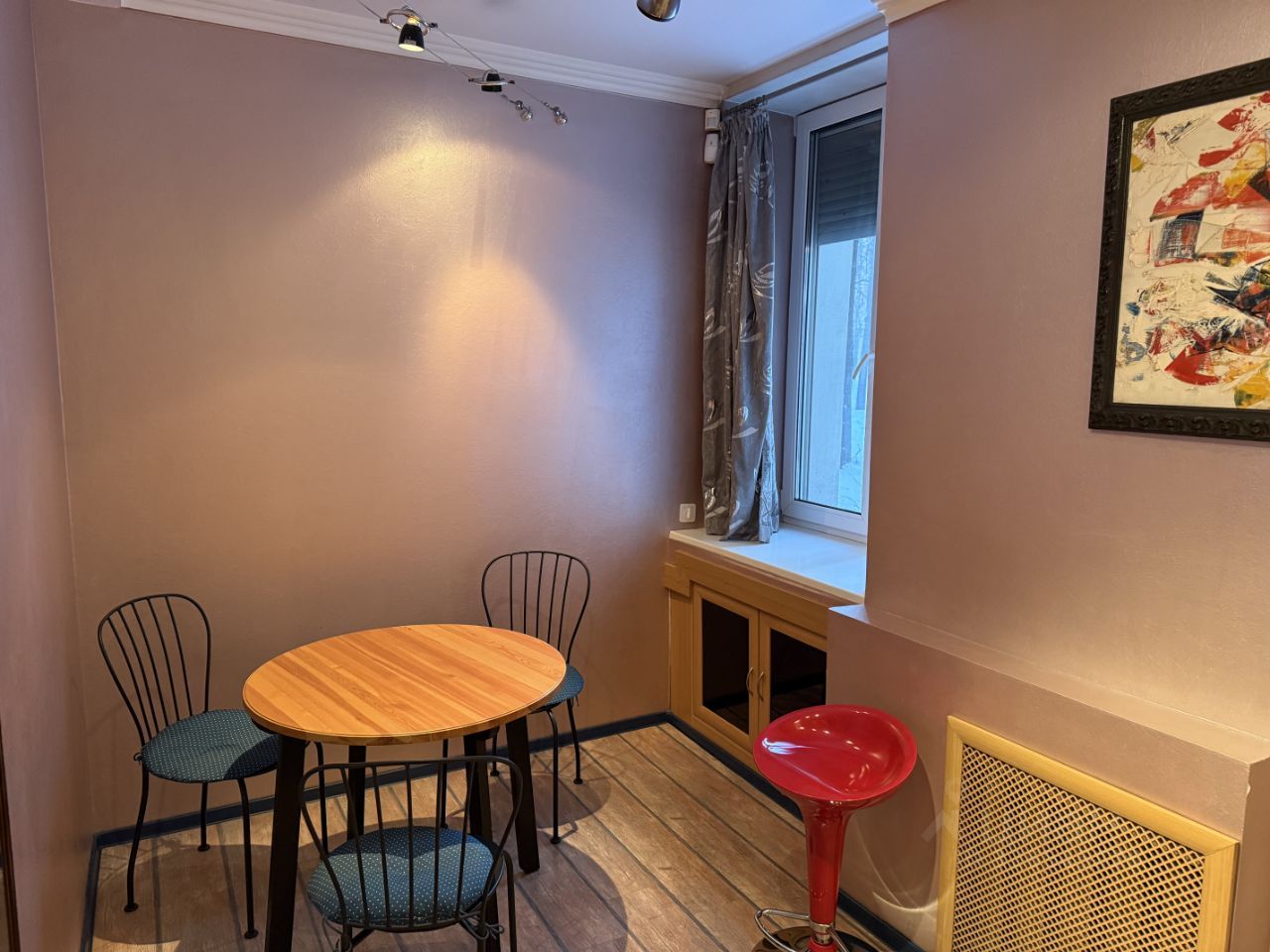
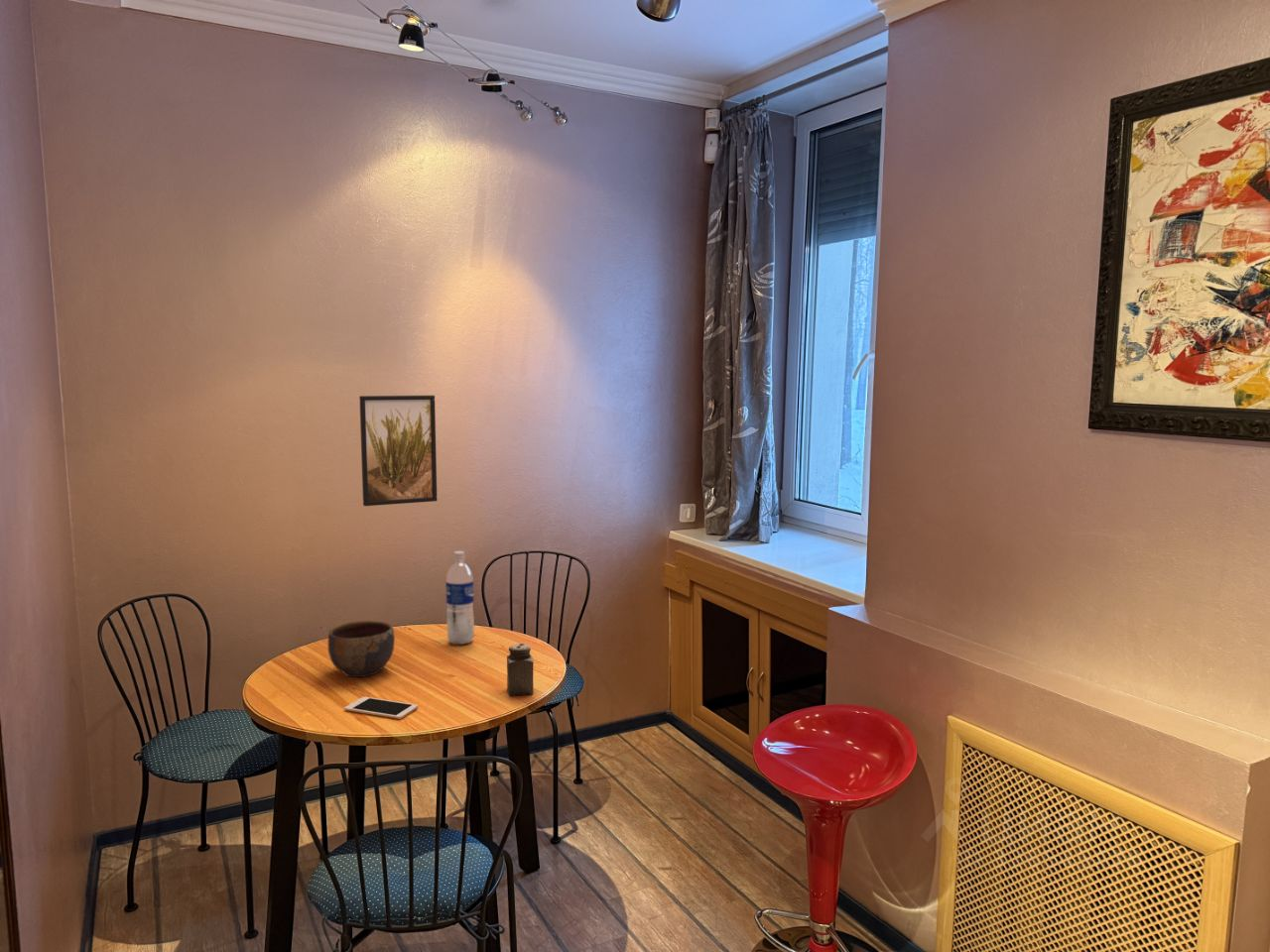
+ cell phone [343,696,419,720]
+ bowl [327,620,396,678]
+ water bottle [445,550,475,646]
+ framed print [358,395,438,507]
+ salt shaker [506,643,535,697]
